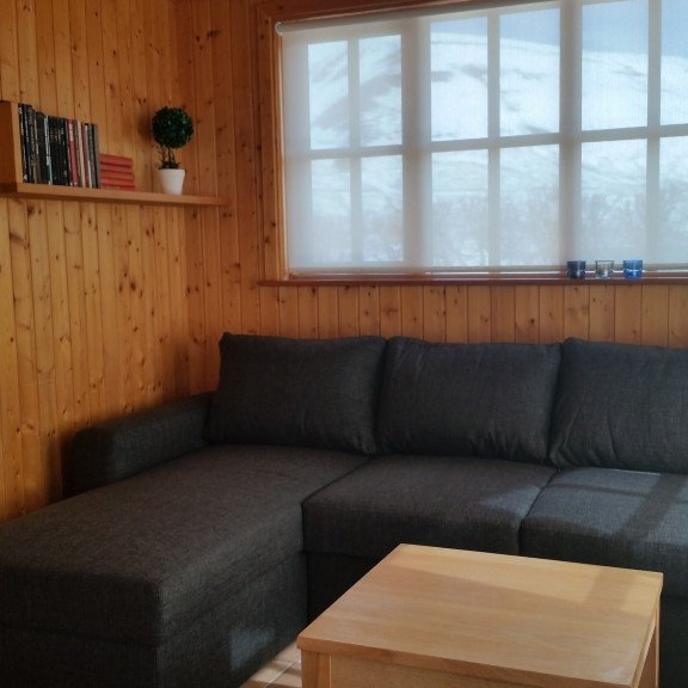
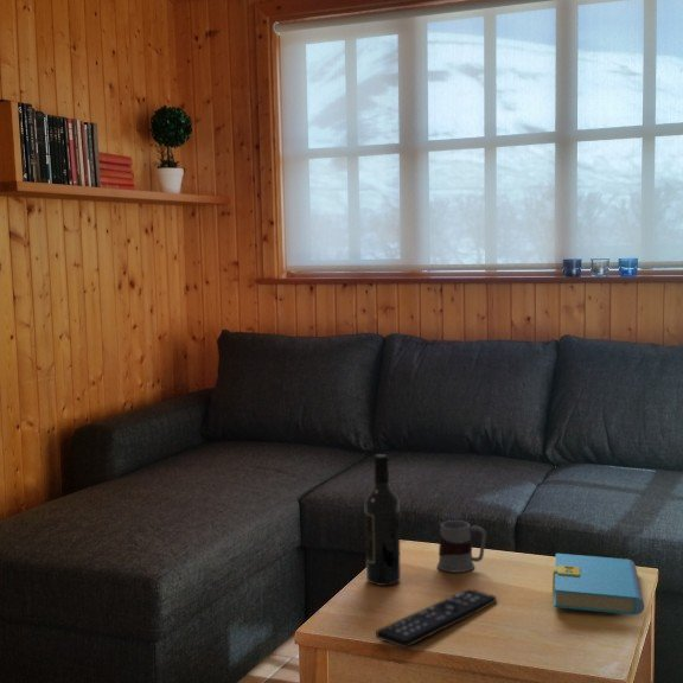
+ book [551,553,645,617]
+ mug [436,519,487,574]
+ remote control [375,587,498,650]
+ wine bottle [364,453,402,587]
